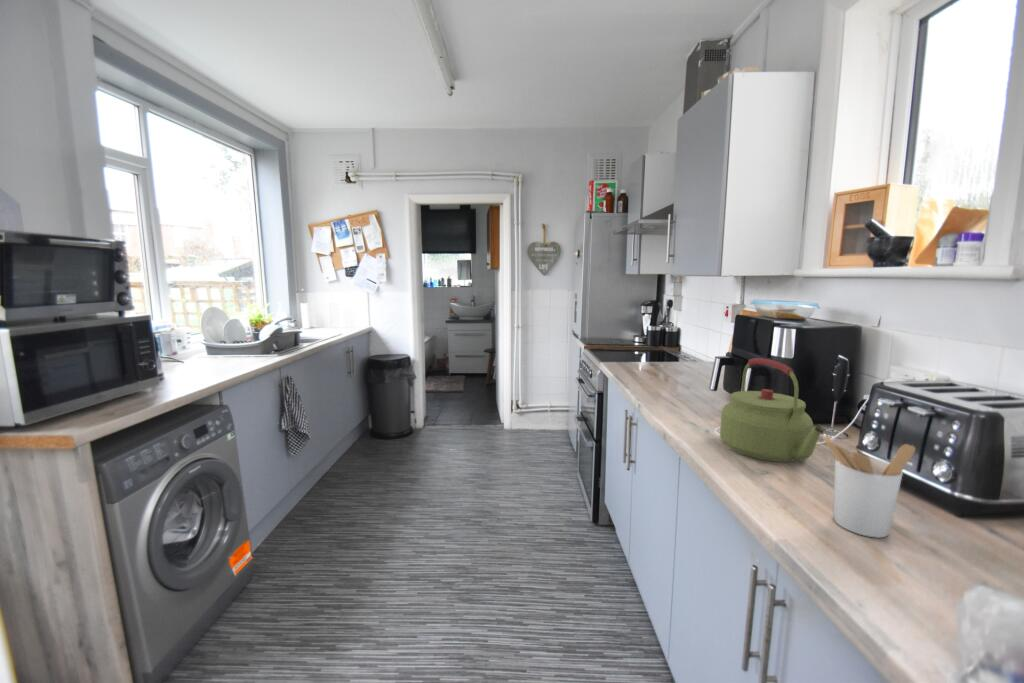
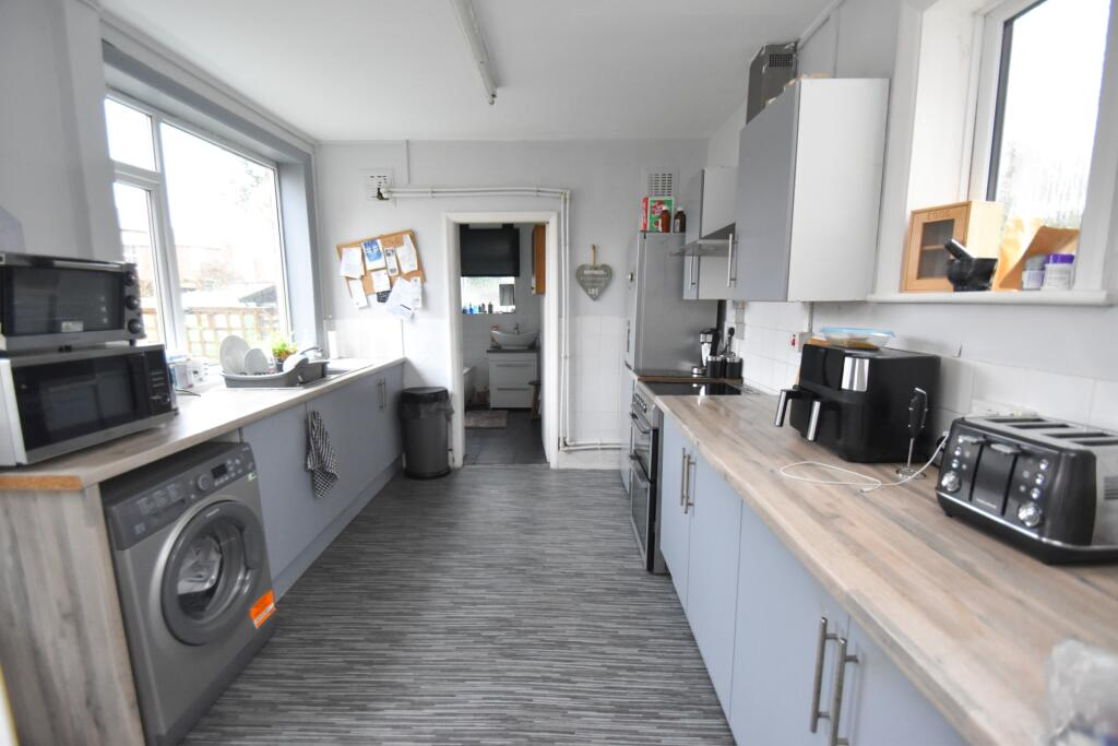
- utensil holder [823,435,916,539]
- kettle [719,357,824,463]
